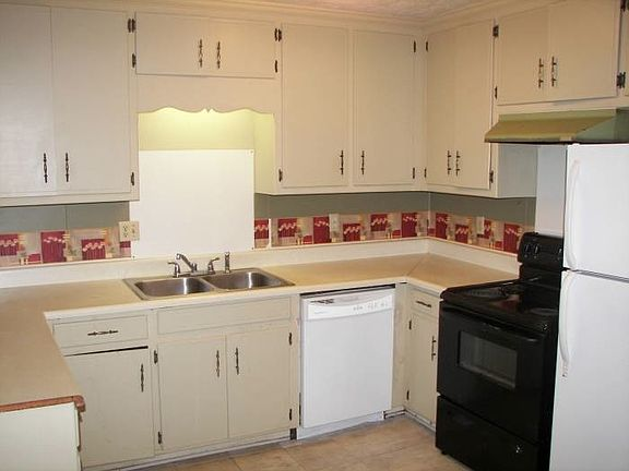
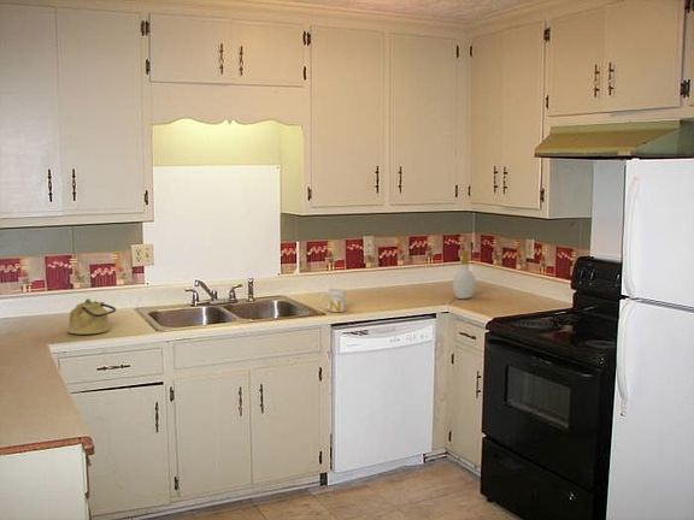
+ soap bottle [452,249,476,300]
+ mug [319,288,347,313]
+ kettle [66,297,117,336]
